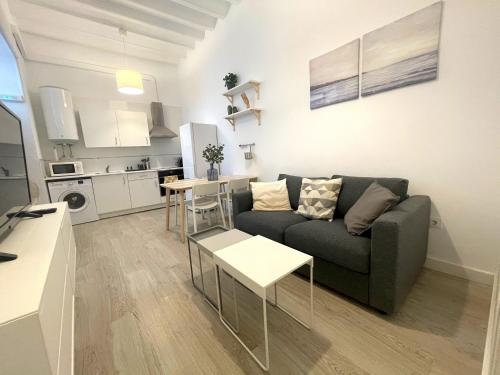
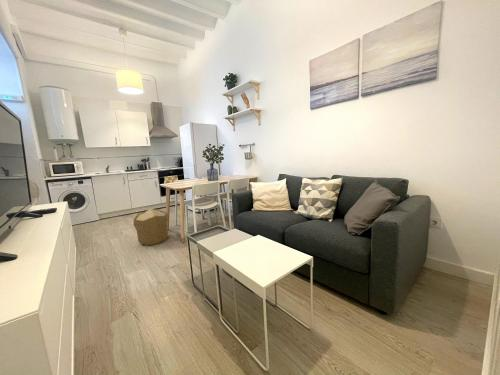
+ pouf [132,207,169,246]
